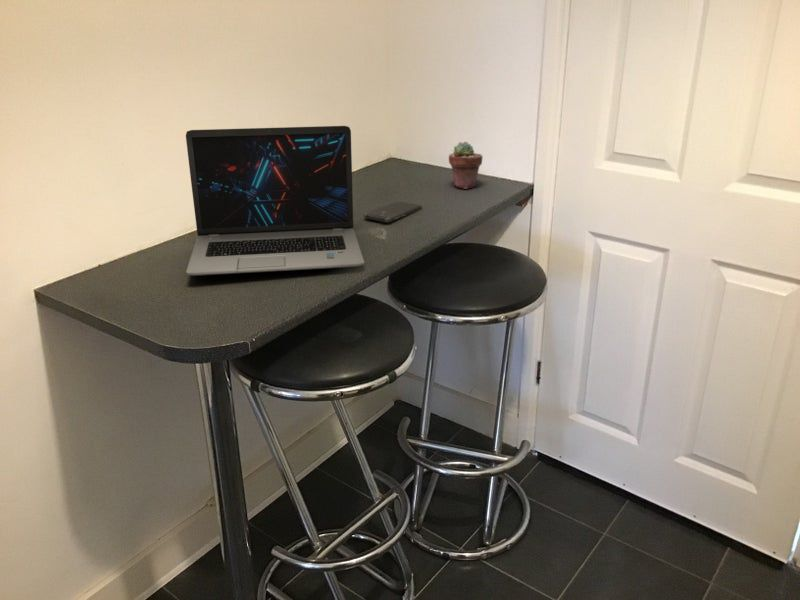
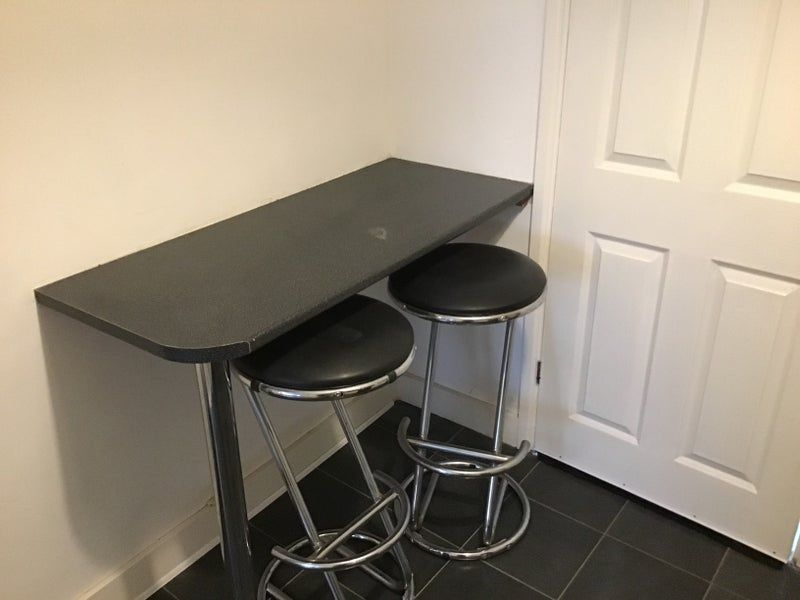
- smartphone [363,201,423,223]
- potted succulent [448,141,483,190]
- laptop [185,125,365,277]
